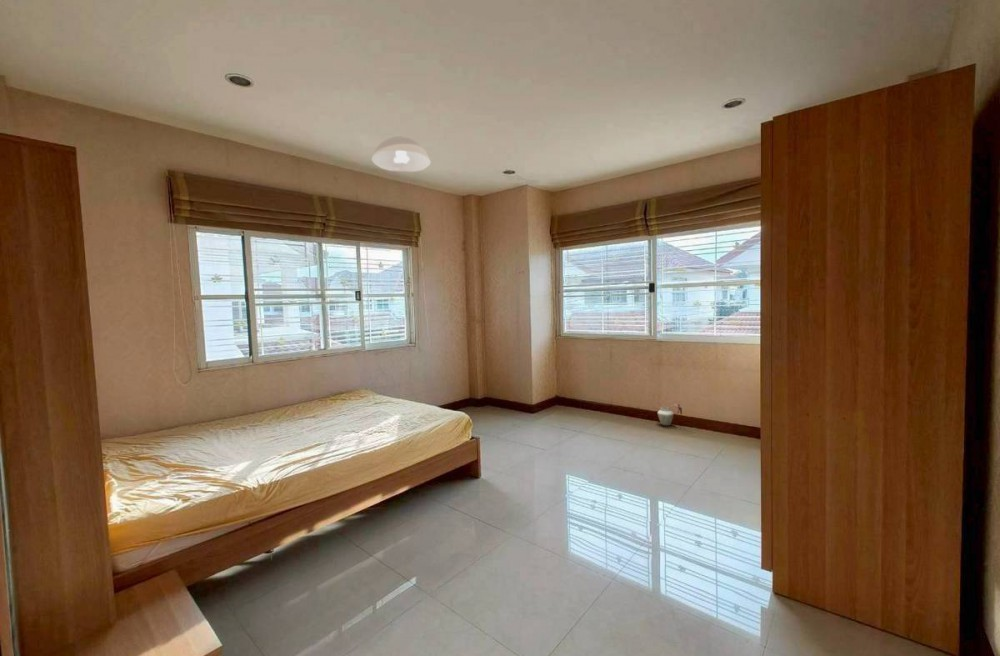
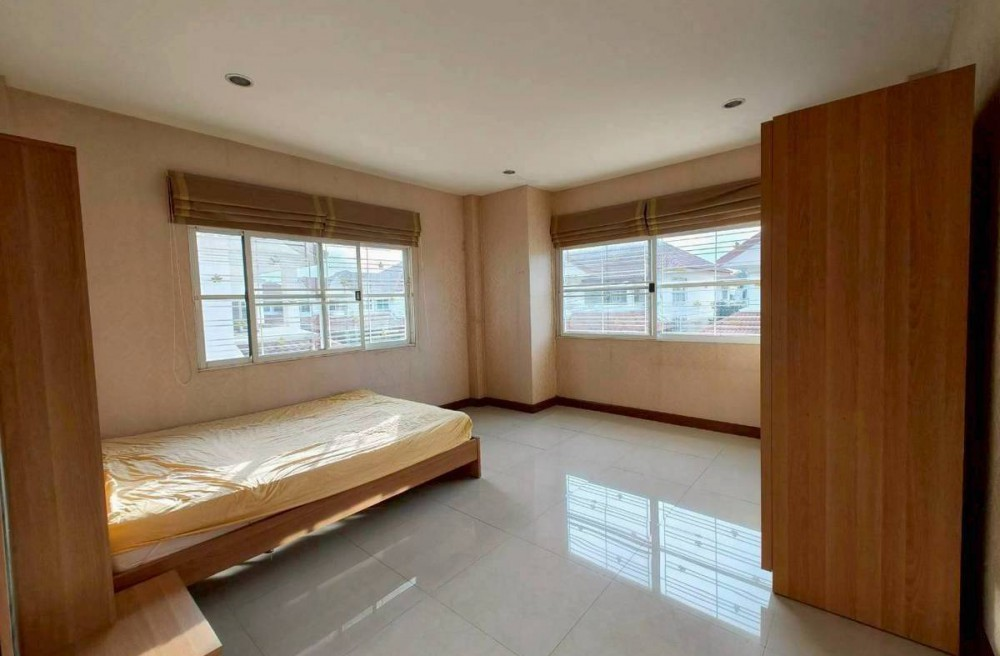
- ceiling light [371,136,432,173]
- vase [657,403,683,427]
